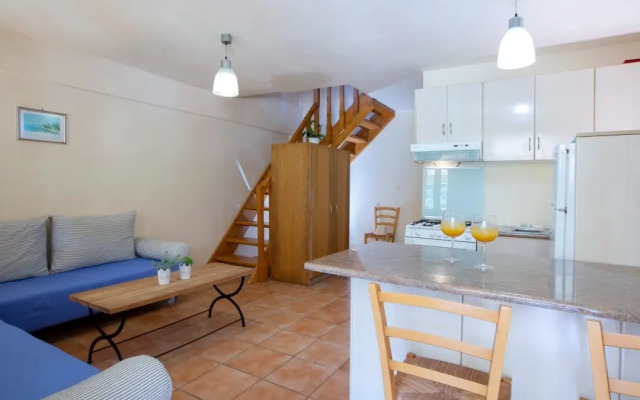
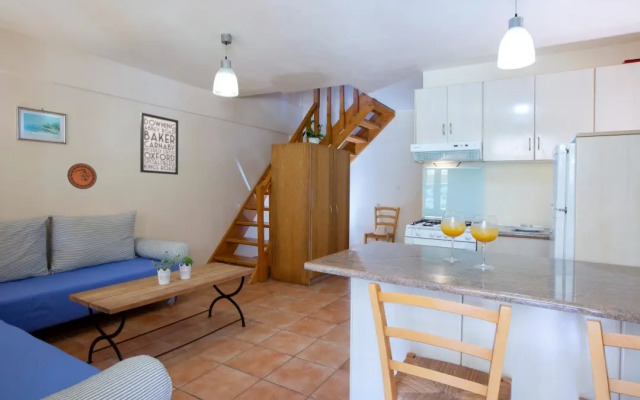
+ decorative plate [66,162,98,190]
+ wall art [139,111,179,176]
